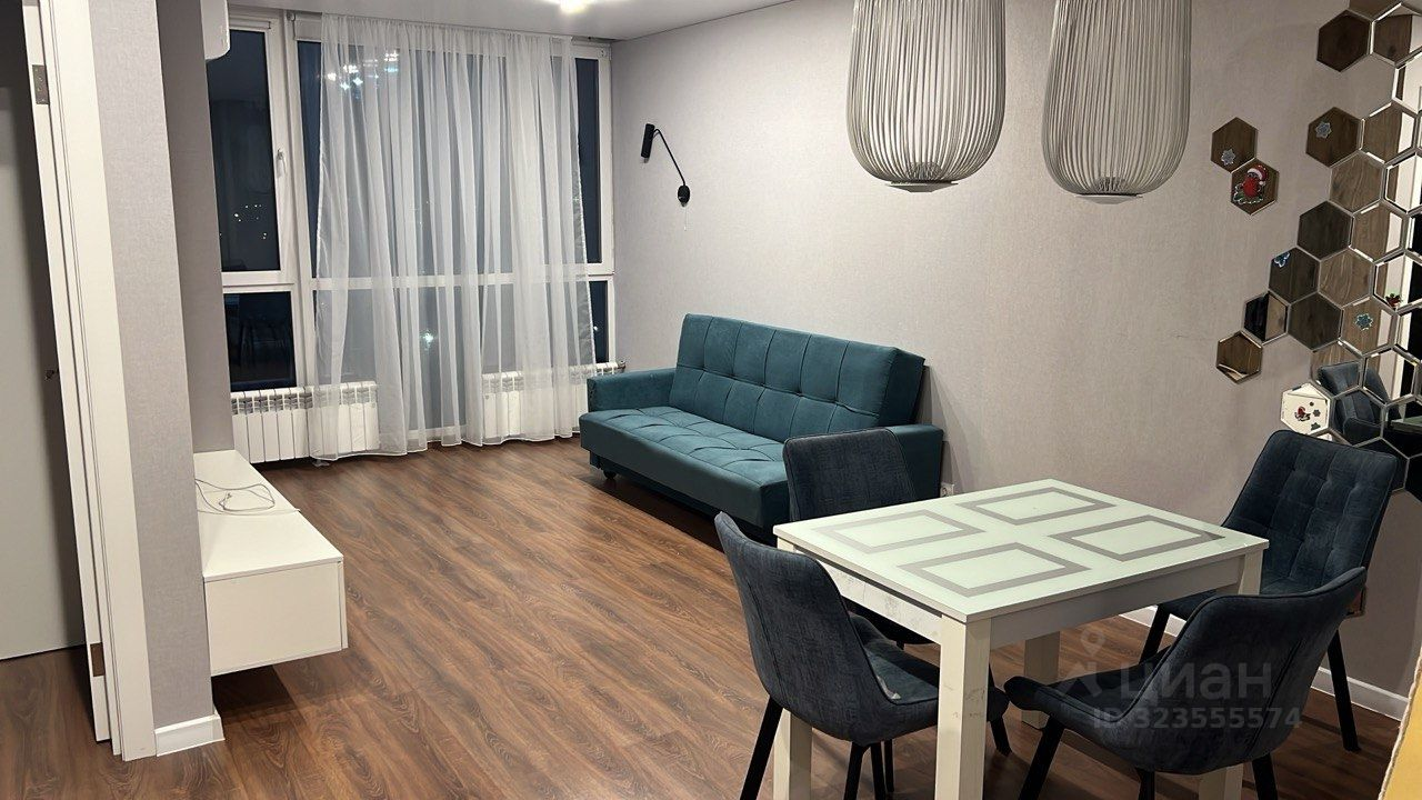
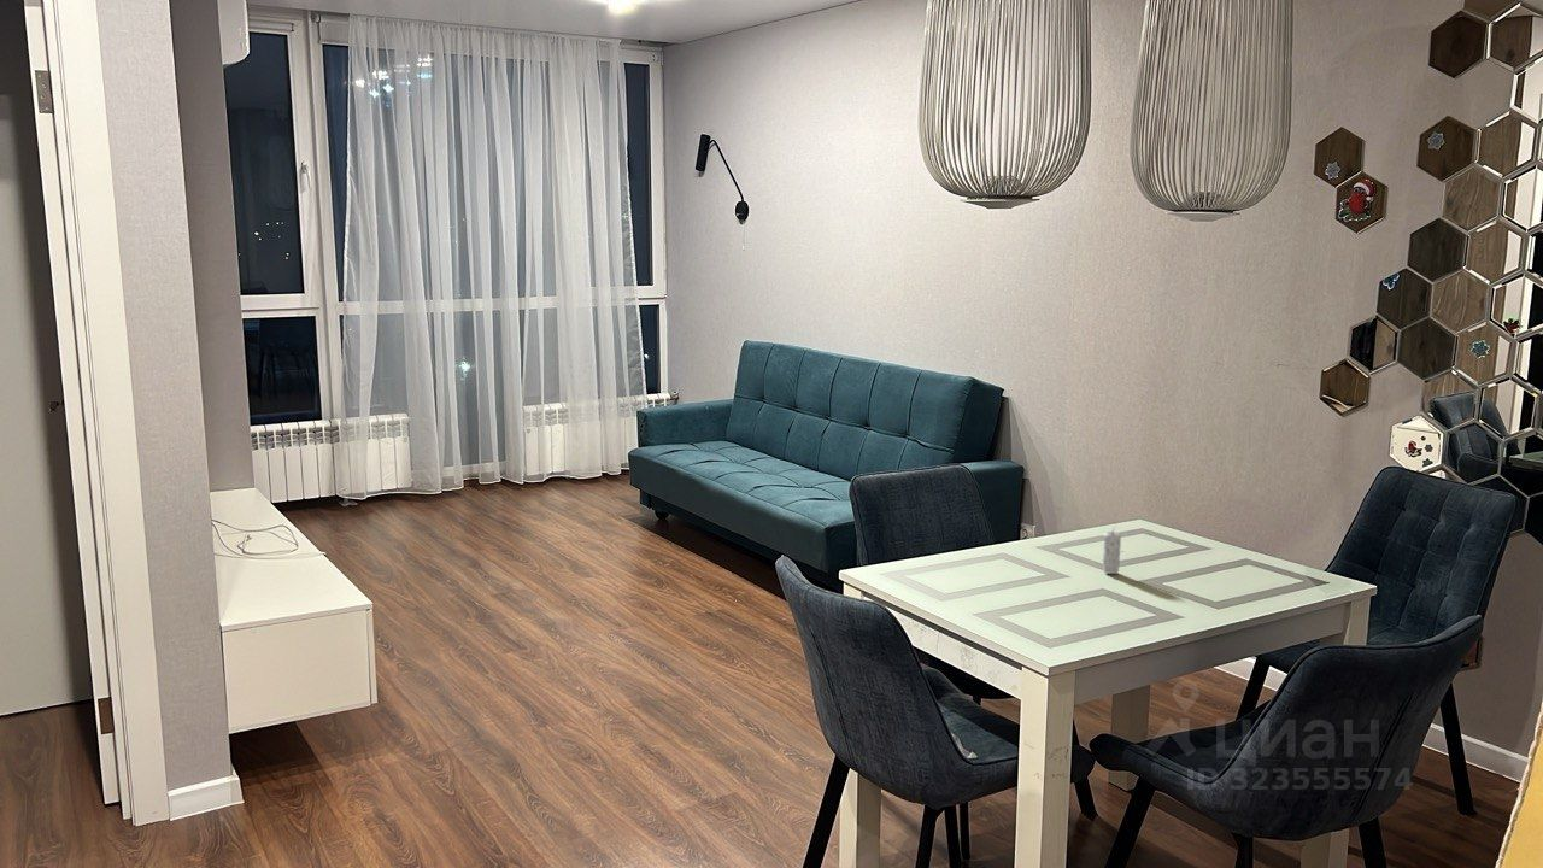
+ candle [1101,526,1122,575]
